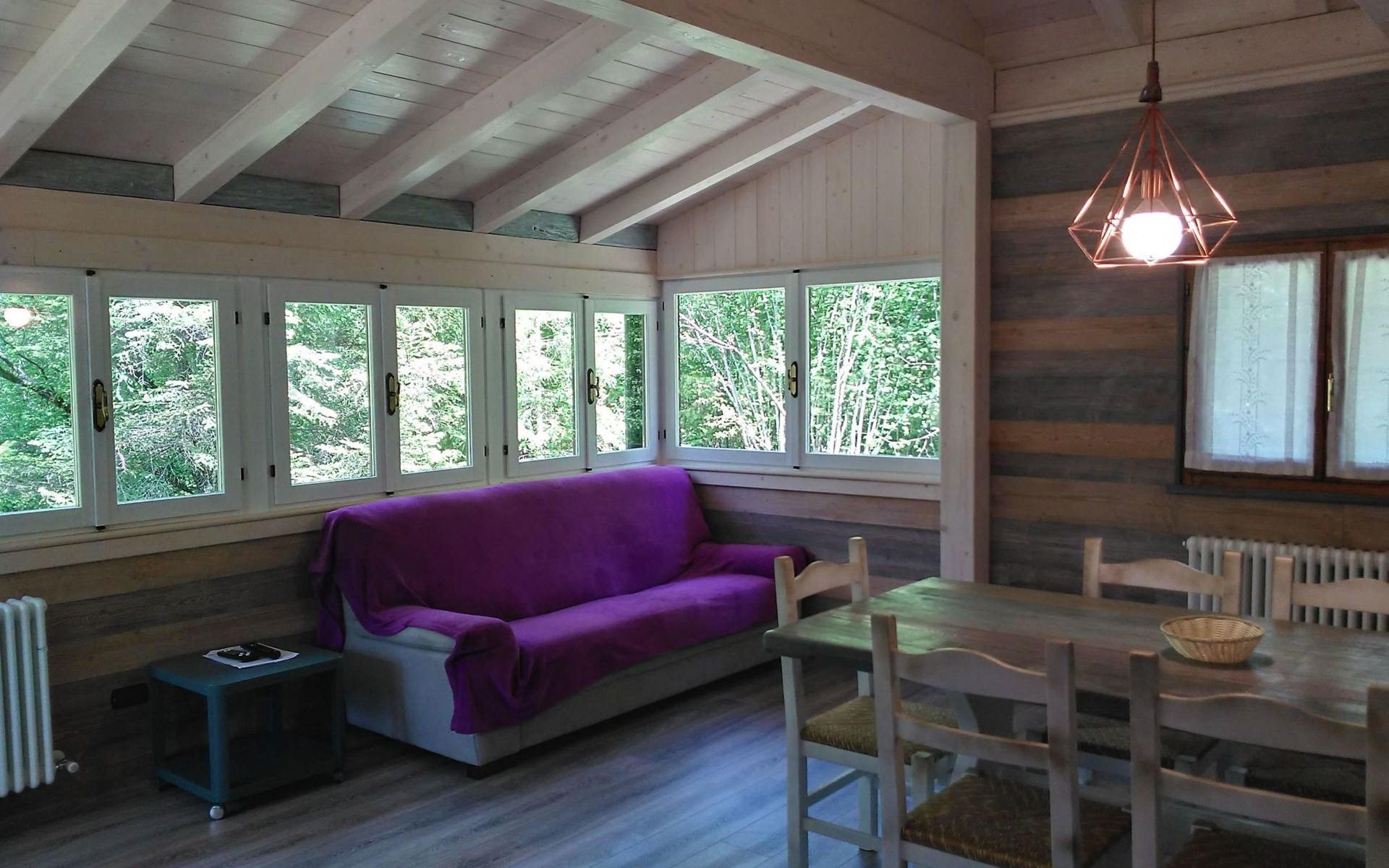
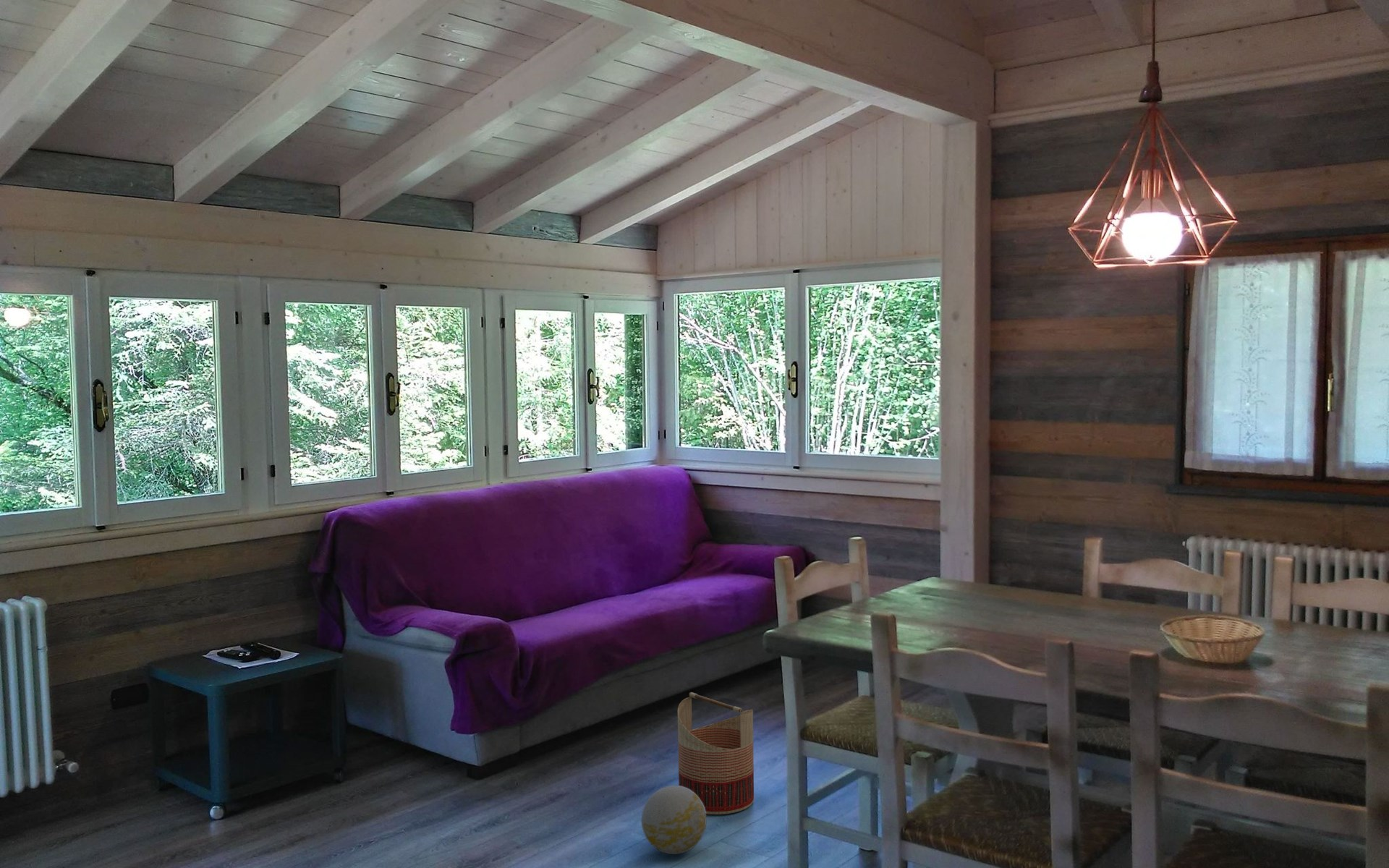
+ decorative ball [641,785,707,855]
+ basket [677,692,755,815]
